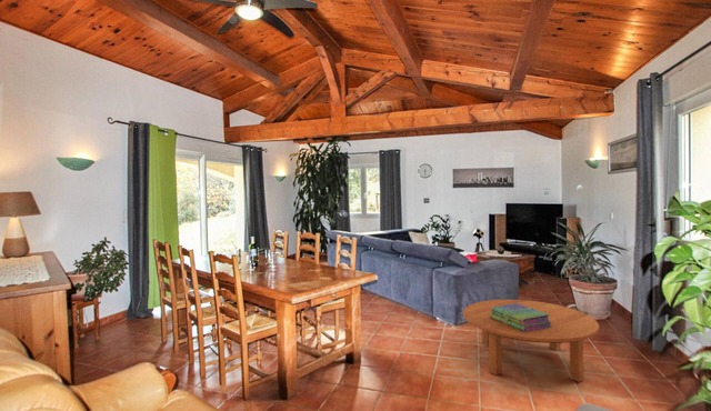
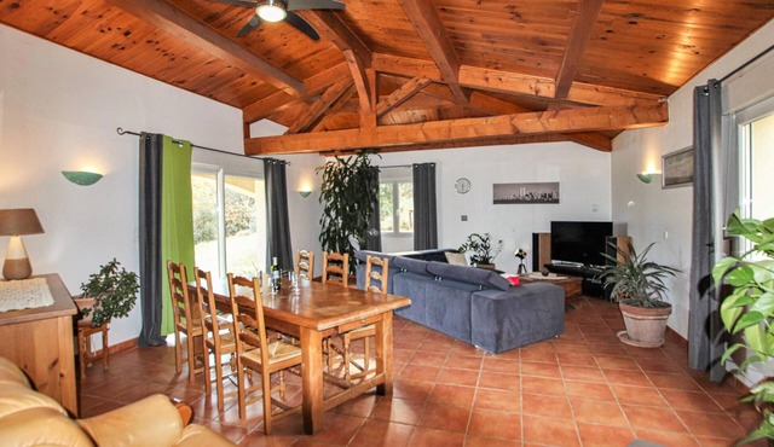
- stack of books [490,303,552,332]
- coffee table [462,299,600,383]
